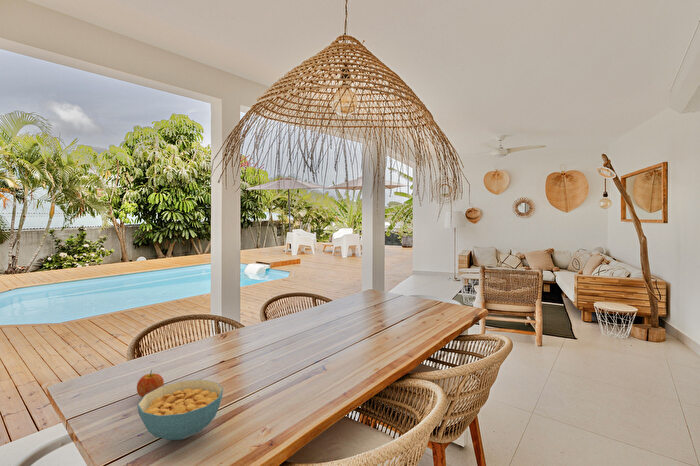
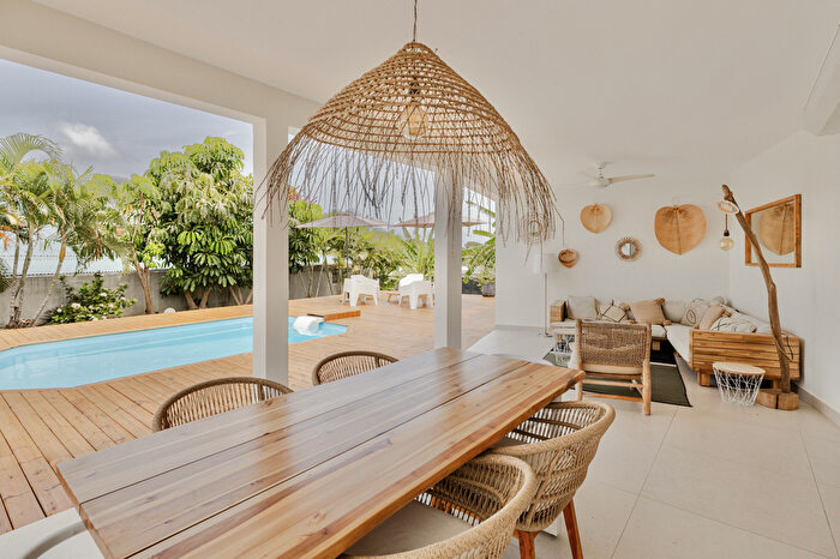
- apple [136,369,165,399]
- cereal bowl [137,379,224,441]
